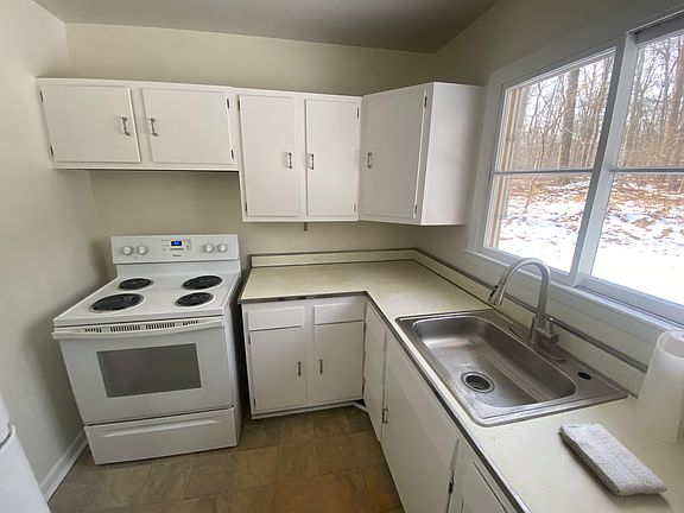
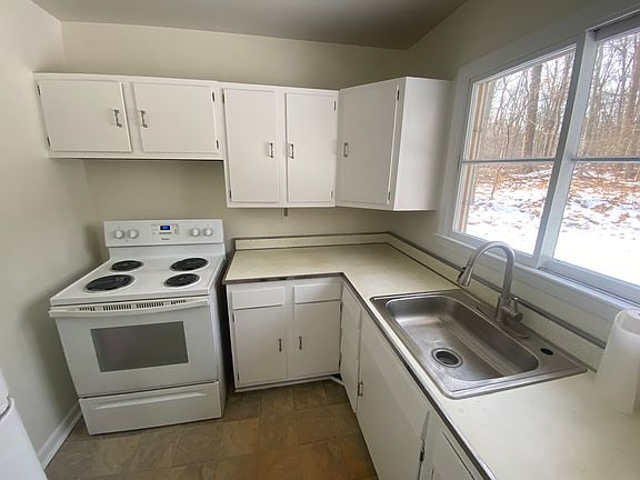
- washcloth [558,422,669,496]
